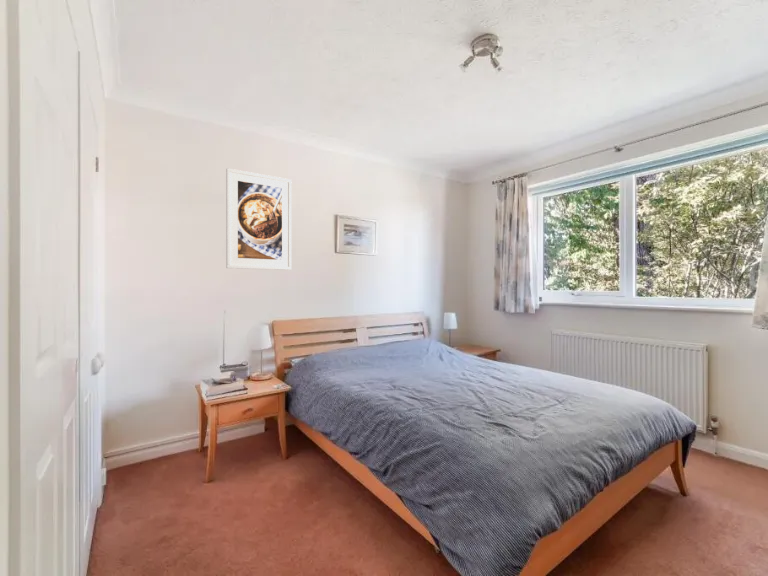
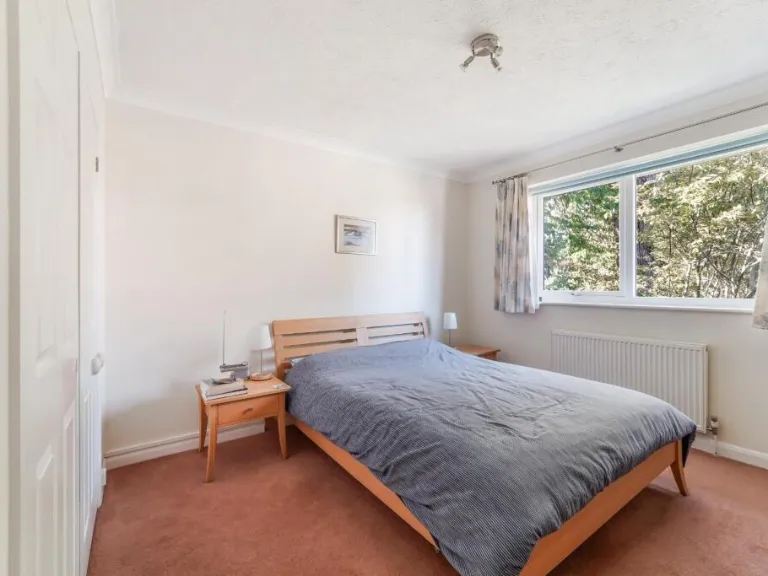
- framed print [225,167,293,271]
